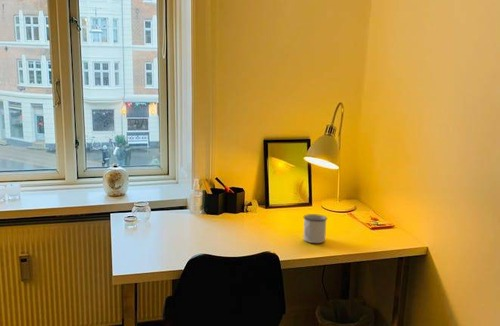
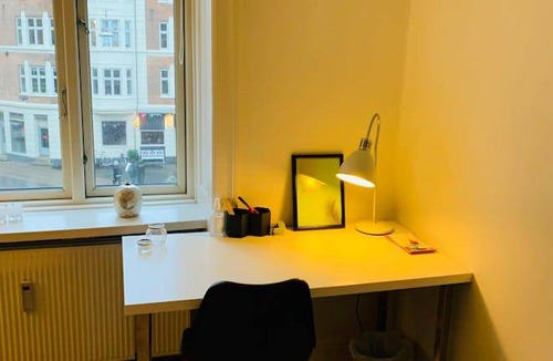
- mug [303,213,328,244]
